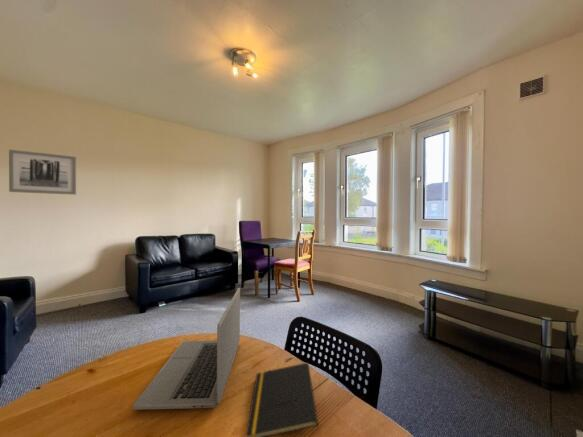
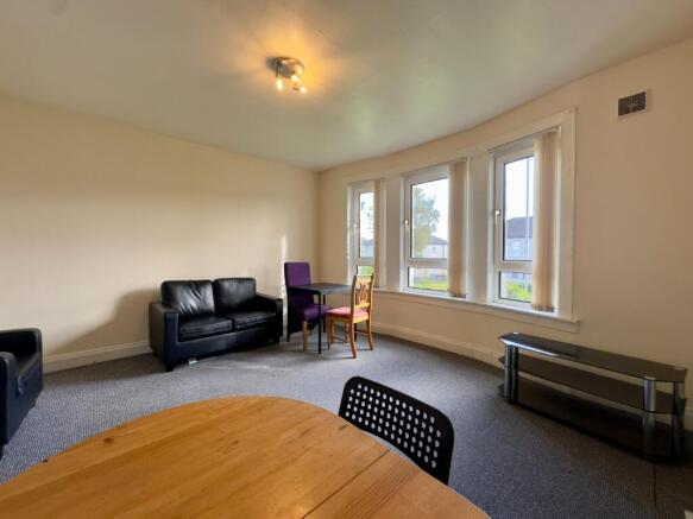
- laptop [132,287,241,411]
- wall art [8,148,77,196]
- notepad [245,362,319,437]
